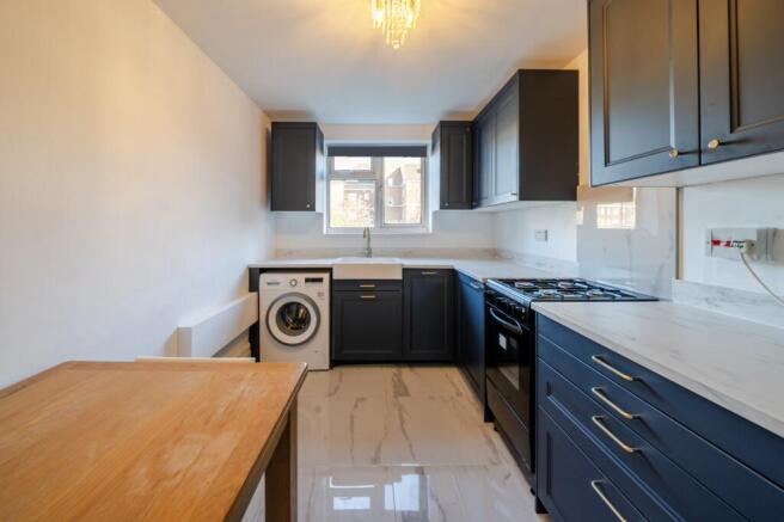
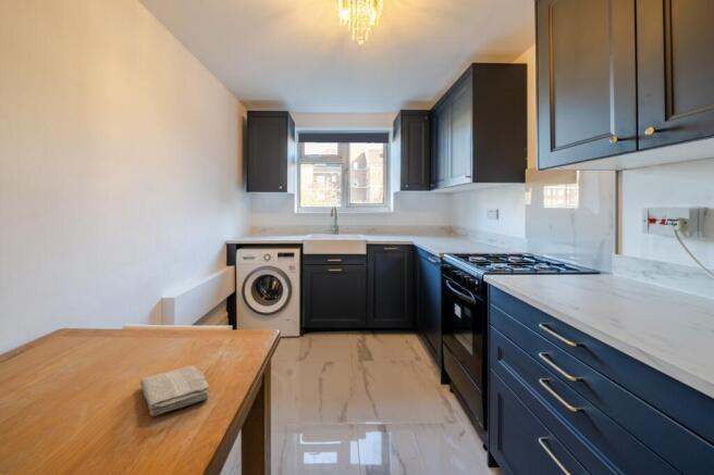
+ washcloth [139,364,211,417]
